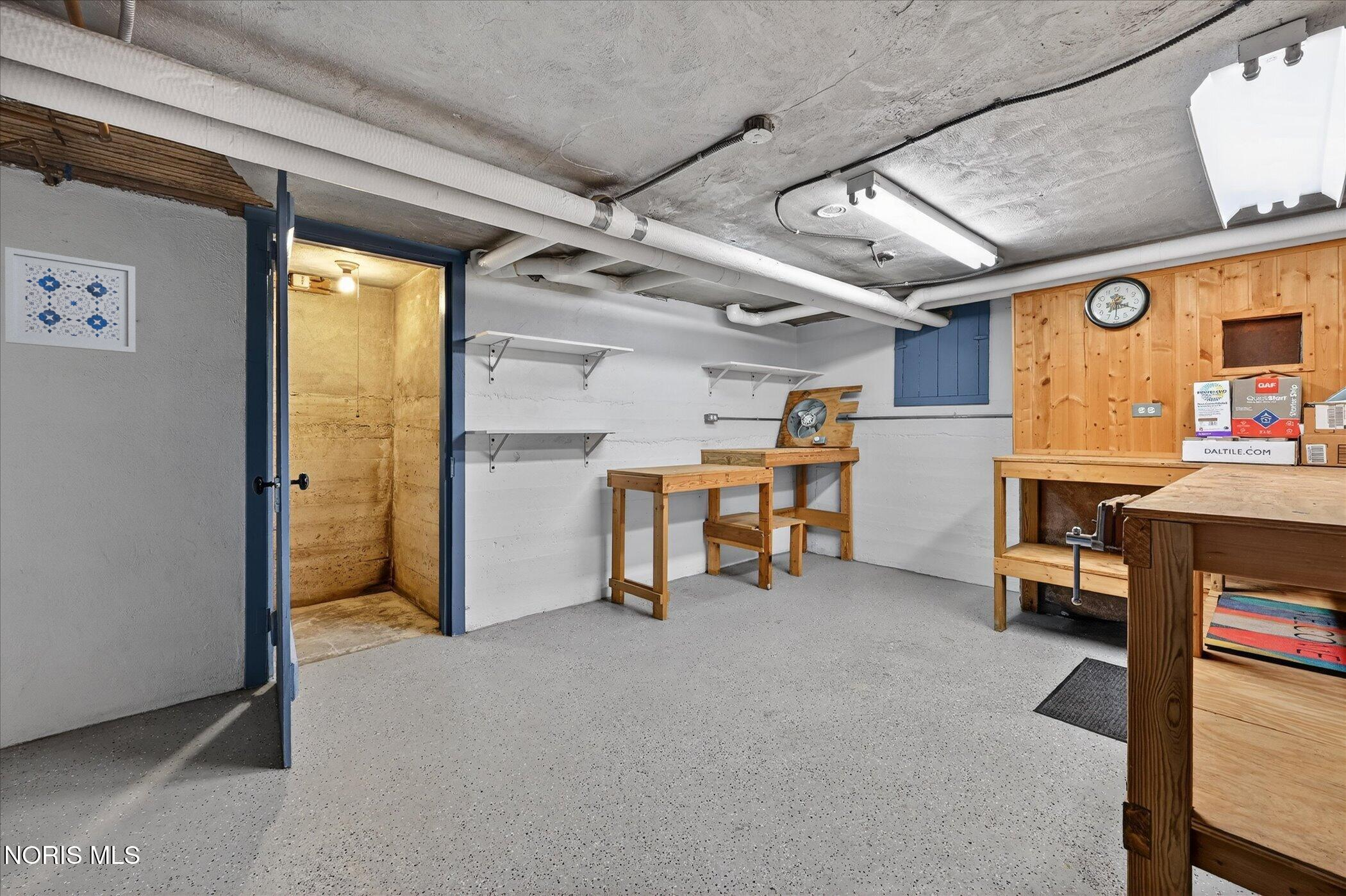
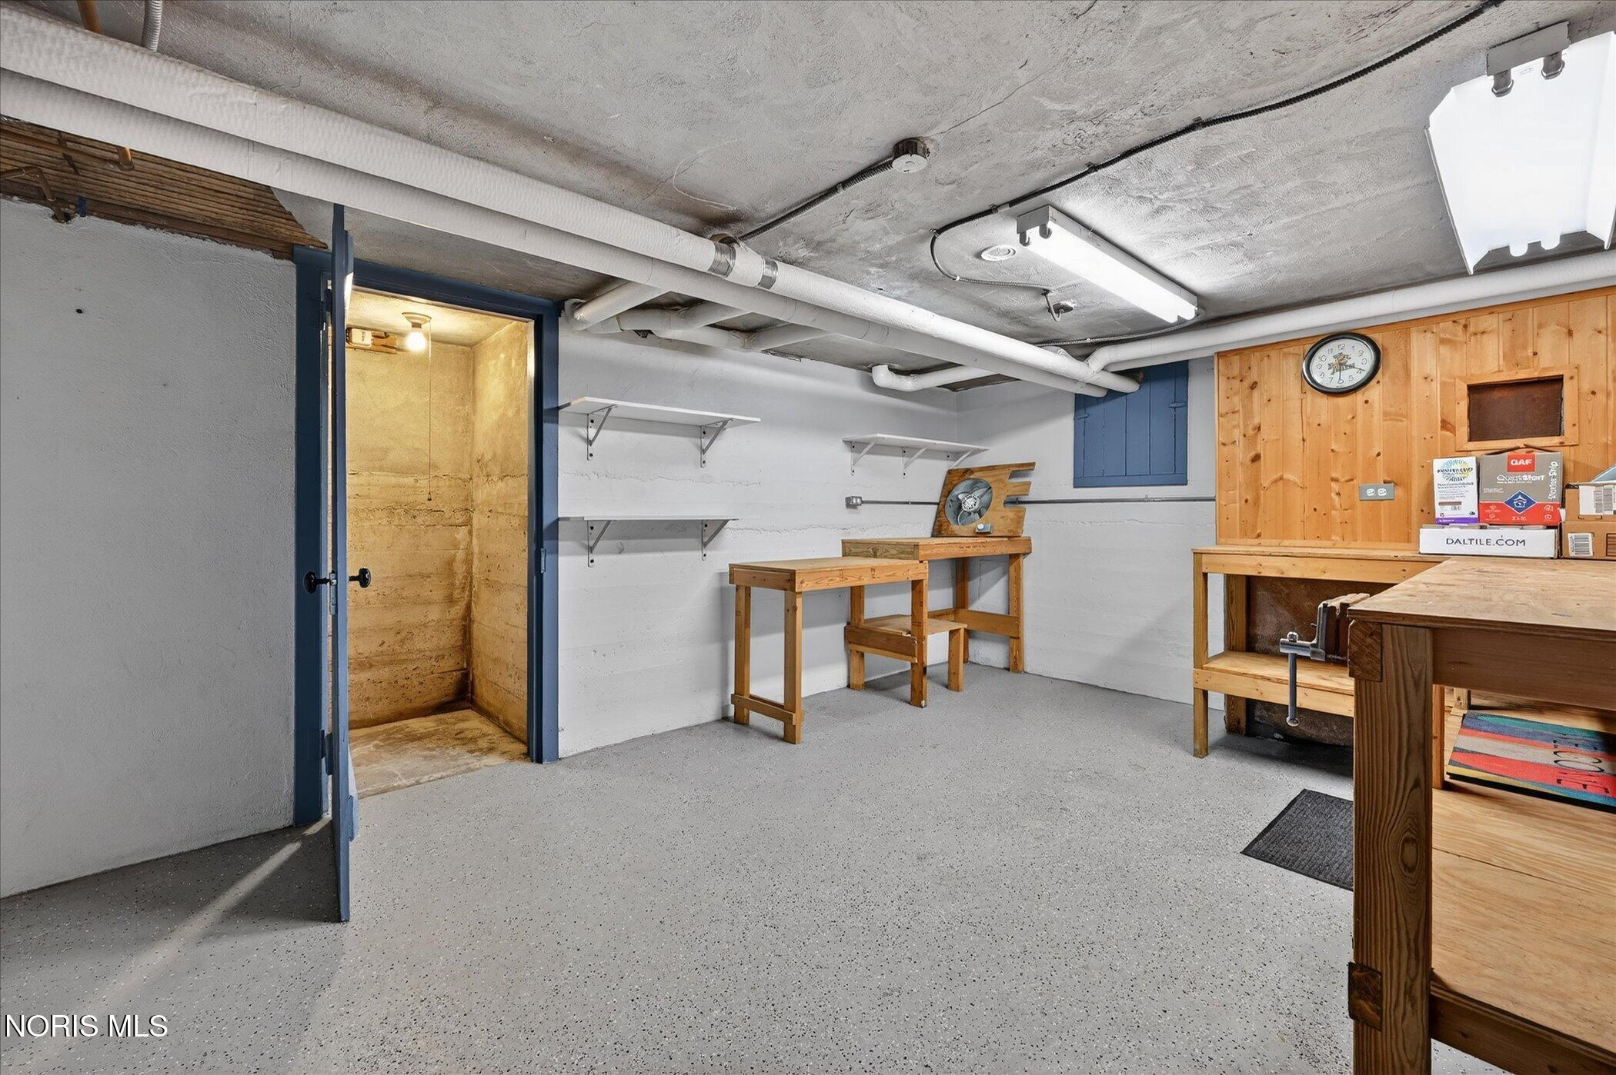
- wall art [4,246,137,354]
